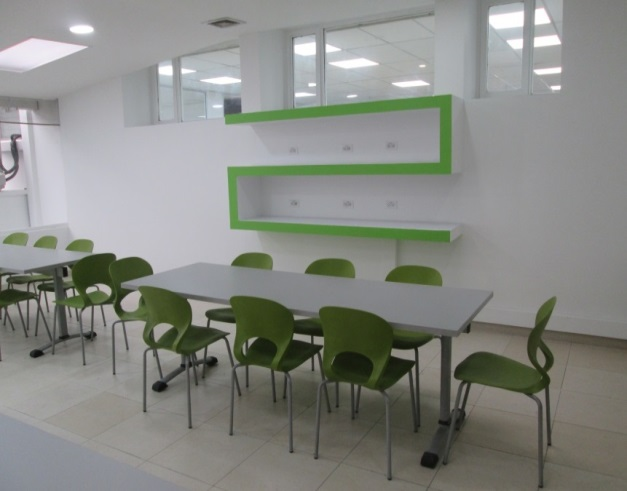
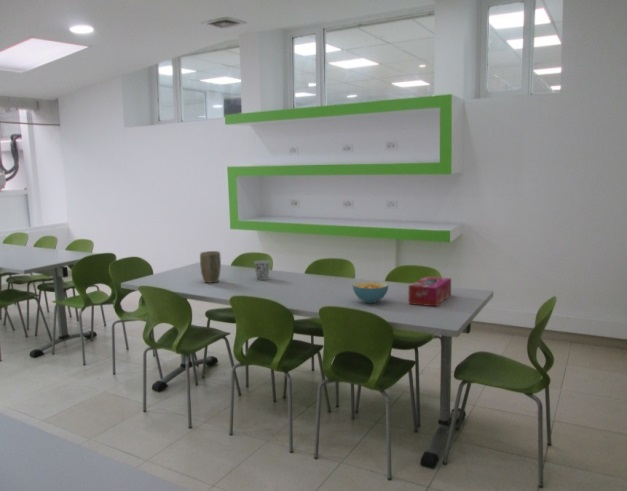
+ tissue box [408,275,452,307]
+ cup [253,259,271,281]
+ cereal bowl [351,280,389,304]
+ plant pot [199,250,222,284]
